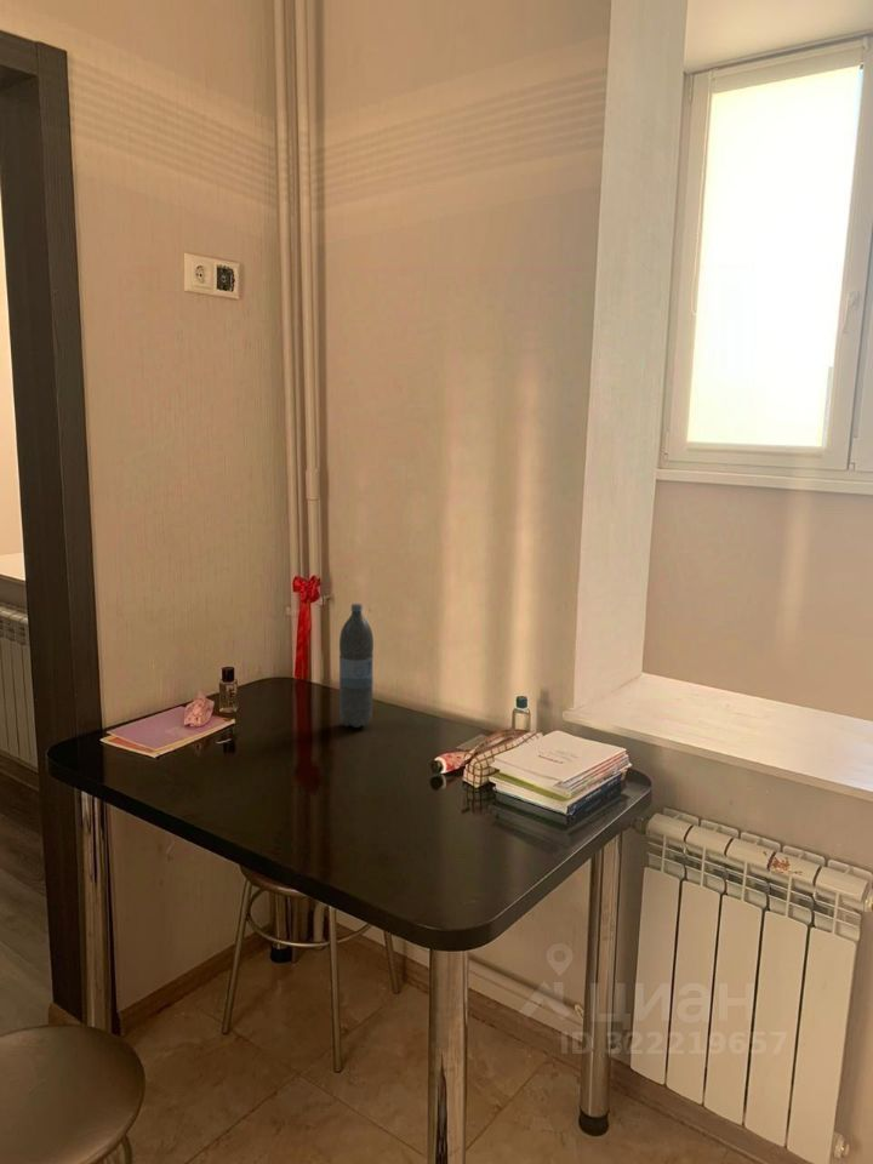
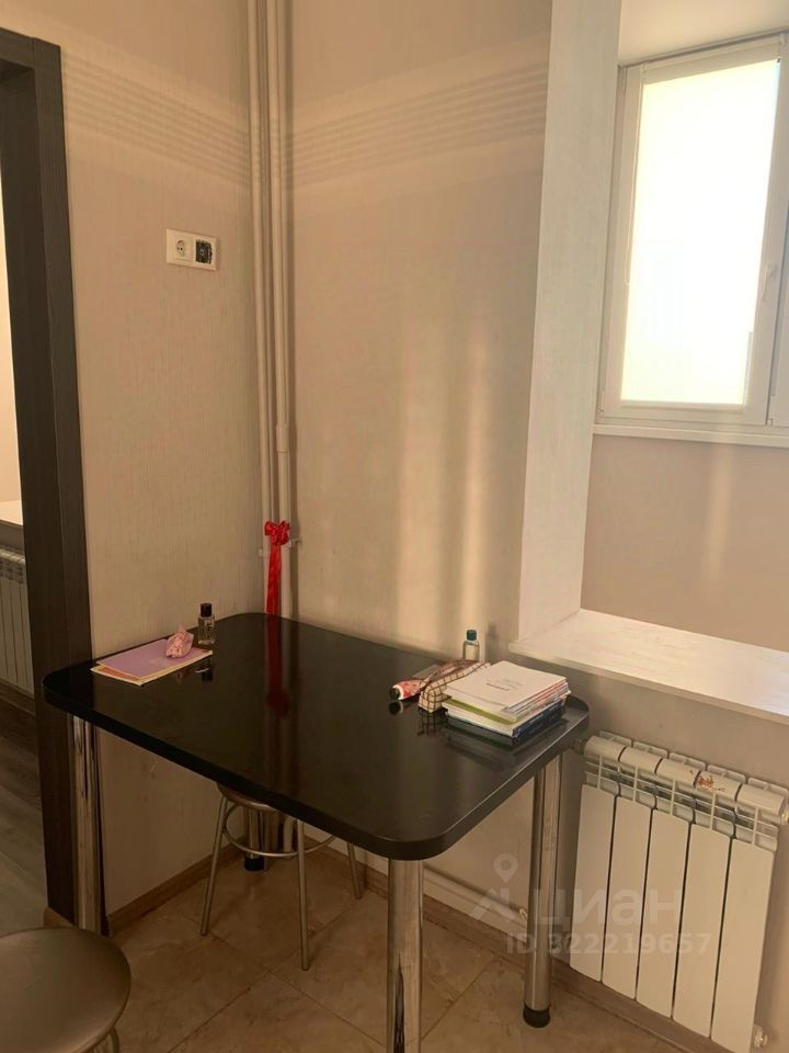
- water bottle [338,603,375,729]
